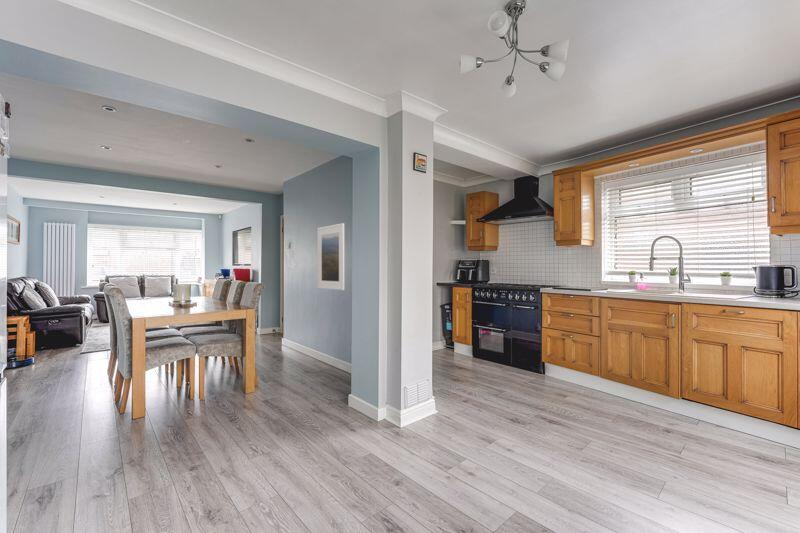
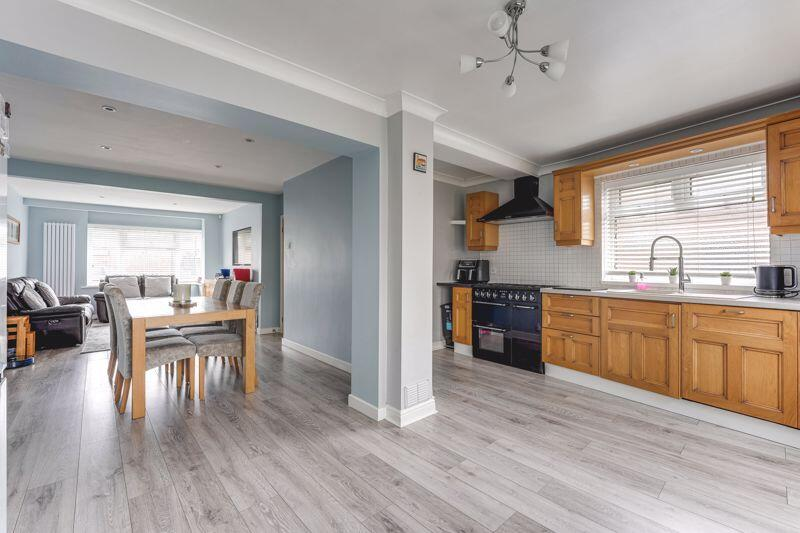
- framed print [317,222,346,291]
